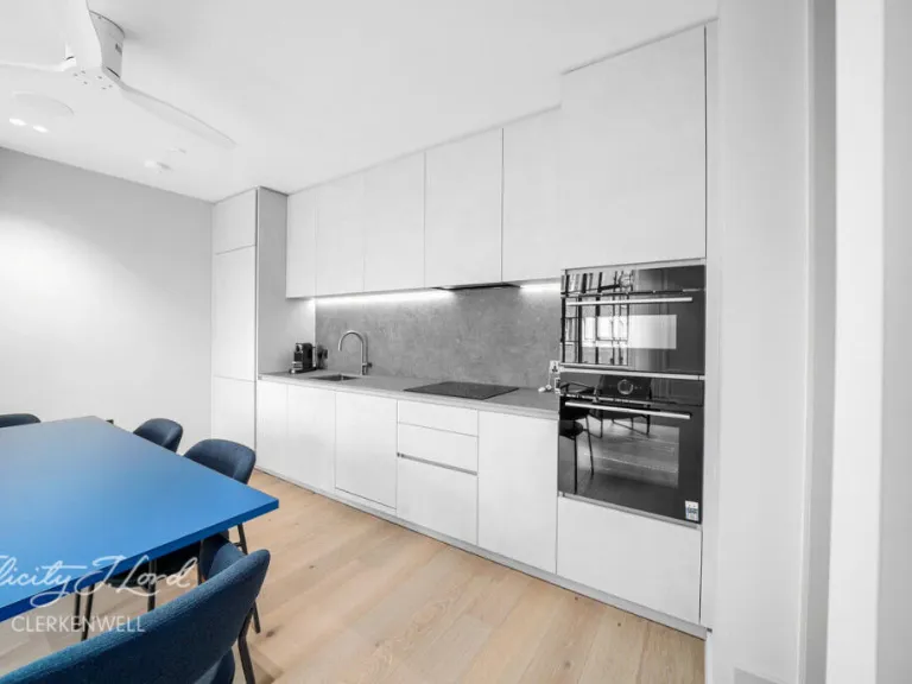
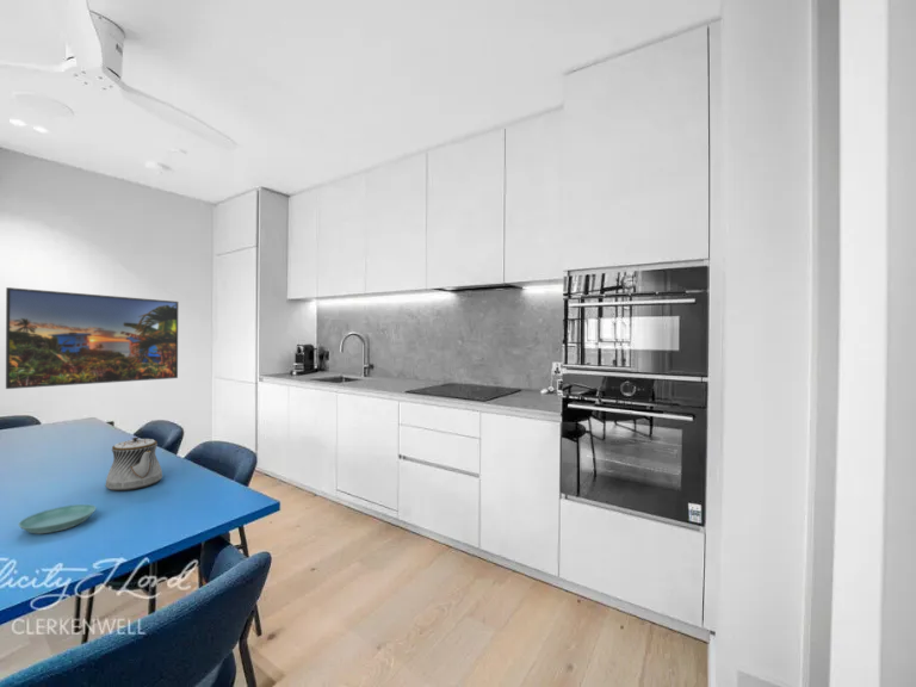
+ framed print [5,286,179,390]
+ teapot [104,437,163,491]
+ saucer [17,503,97,534]
